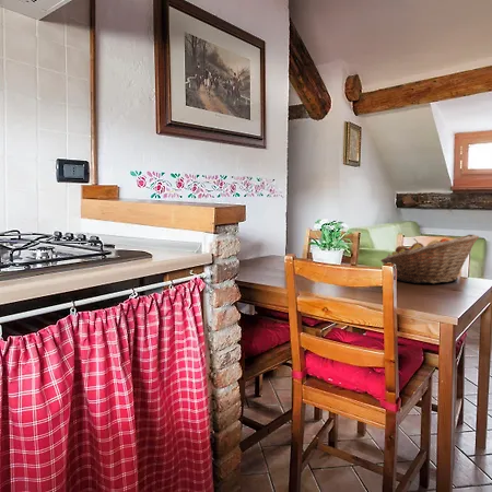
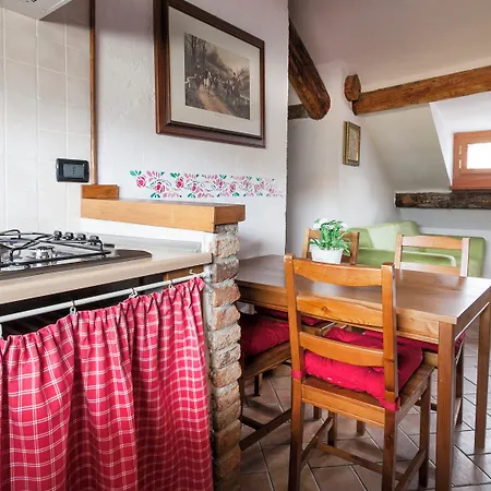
- fruit basket [379,233,480,284]
